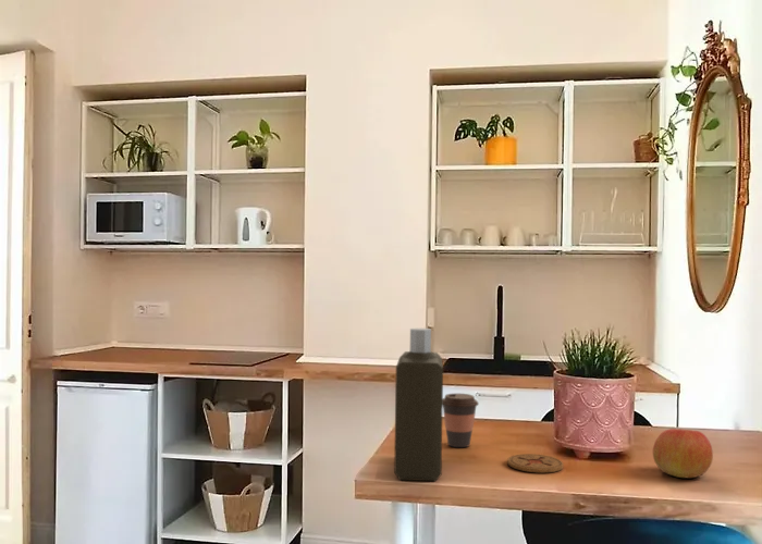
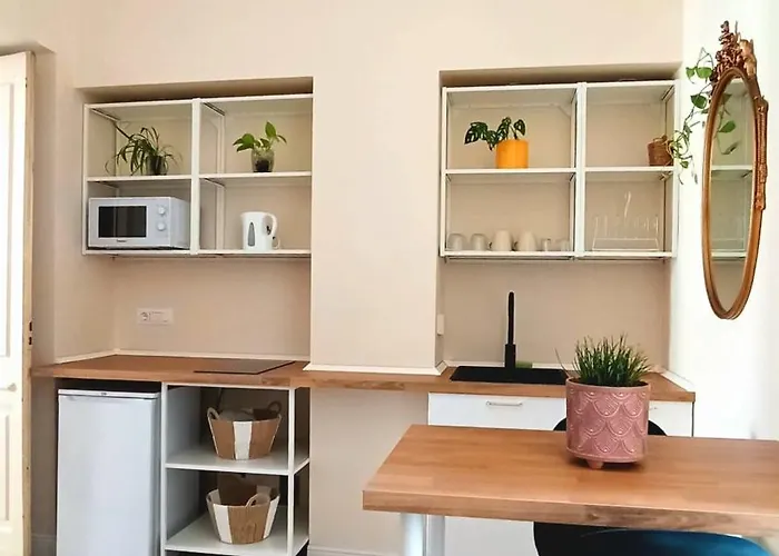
- apple [652,428,714,479]
- bottle [393,327,444,482]
- coaster [506,453,564,474]
- coffee cup [442,393,480,448]
